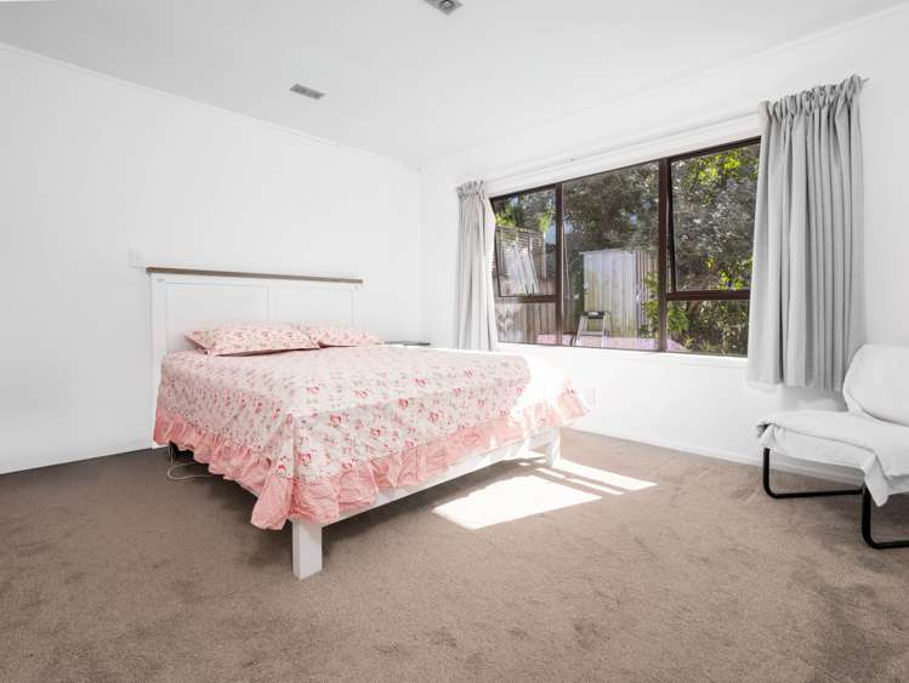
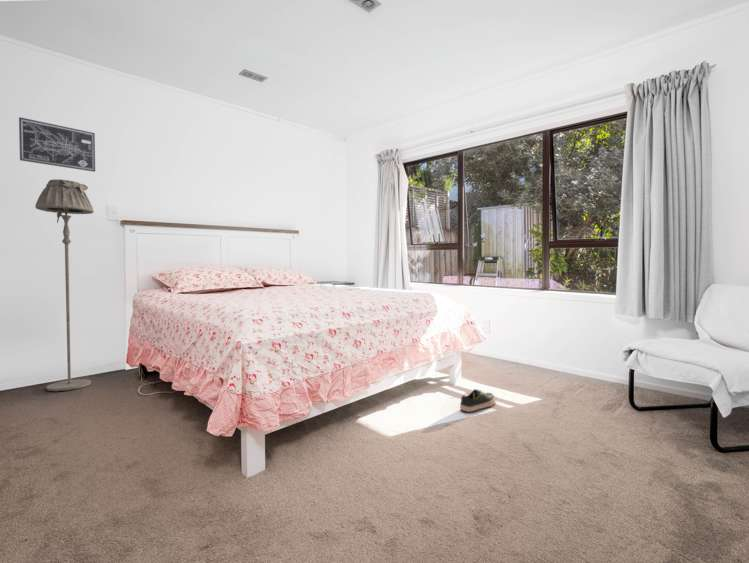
+ wall art [18,116,96,173]
+ shoe [459,388,496,413]
+ floor lamp [35,178,95,392]
